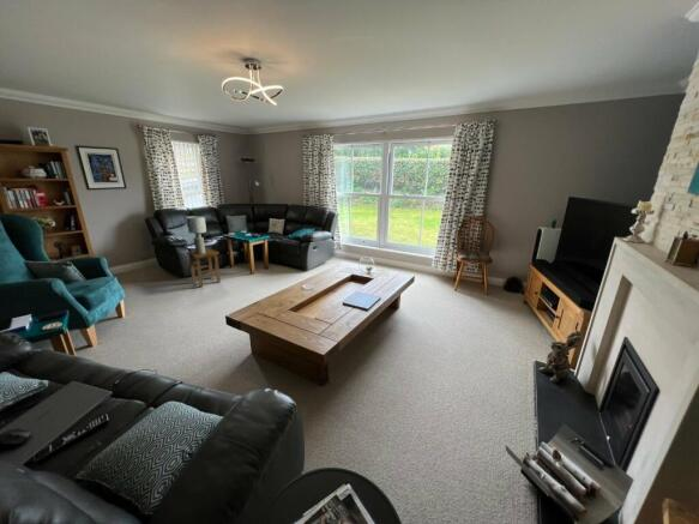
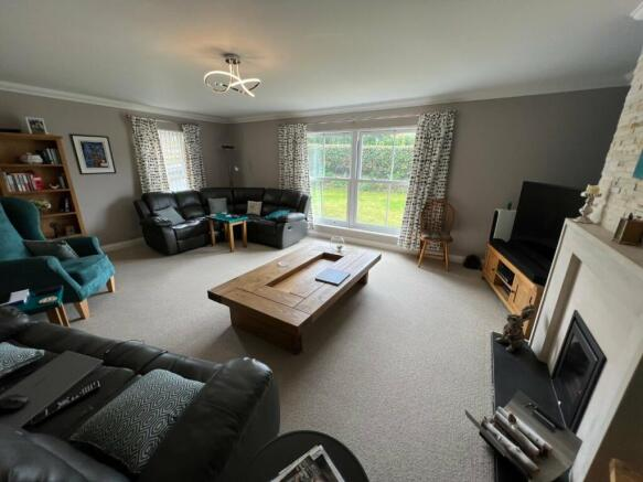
- lamp [185,215,207,254]
- stool [185,247,222,288]
